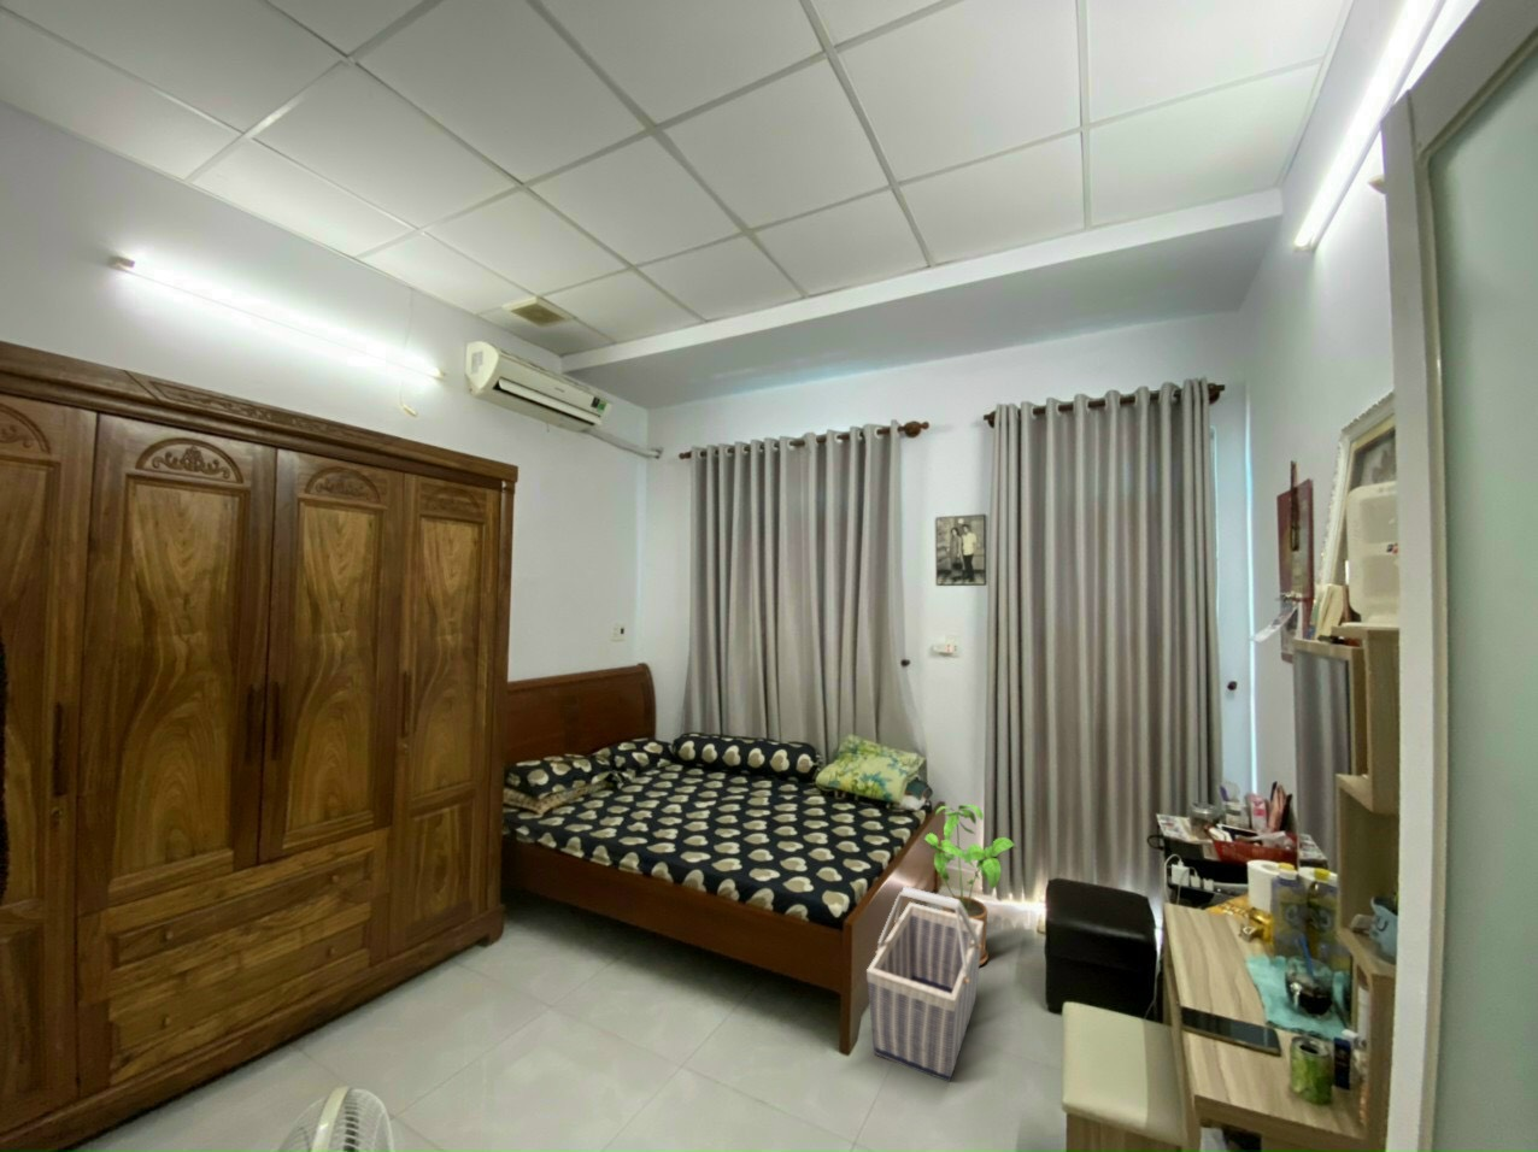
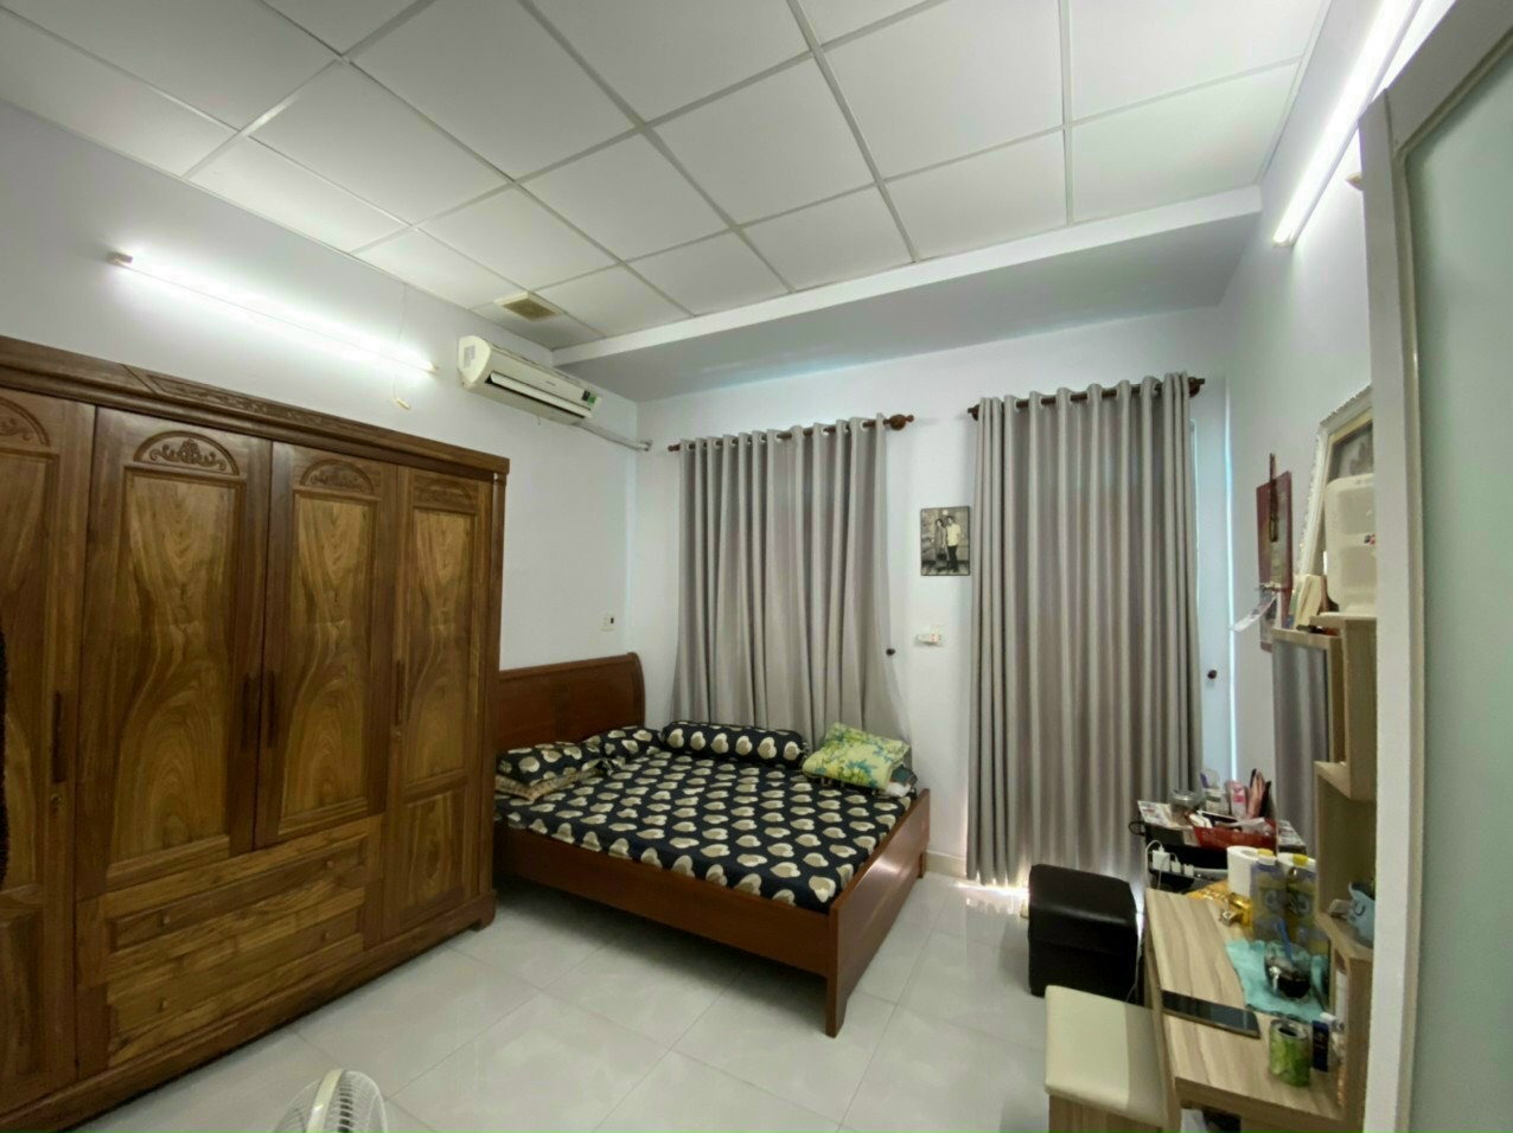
- house plant [923,803,1018,968]
- basket [865,886,984,1083]
